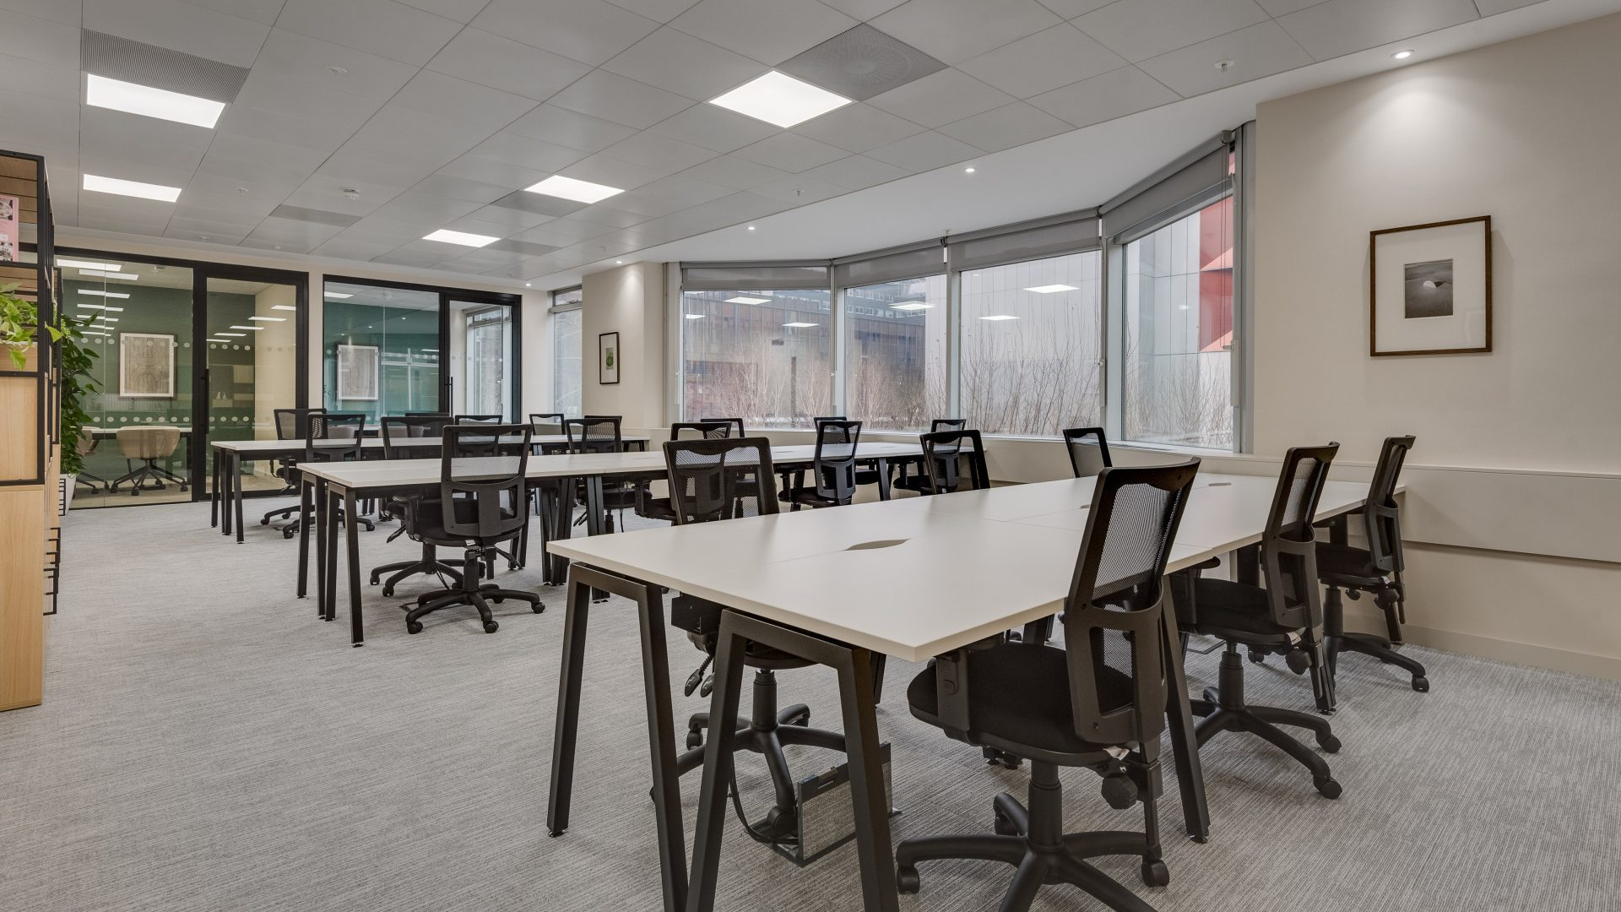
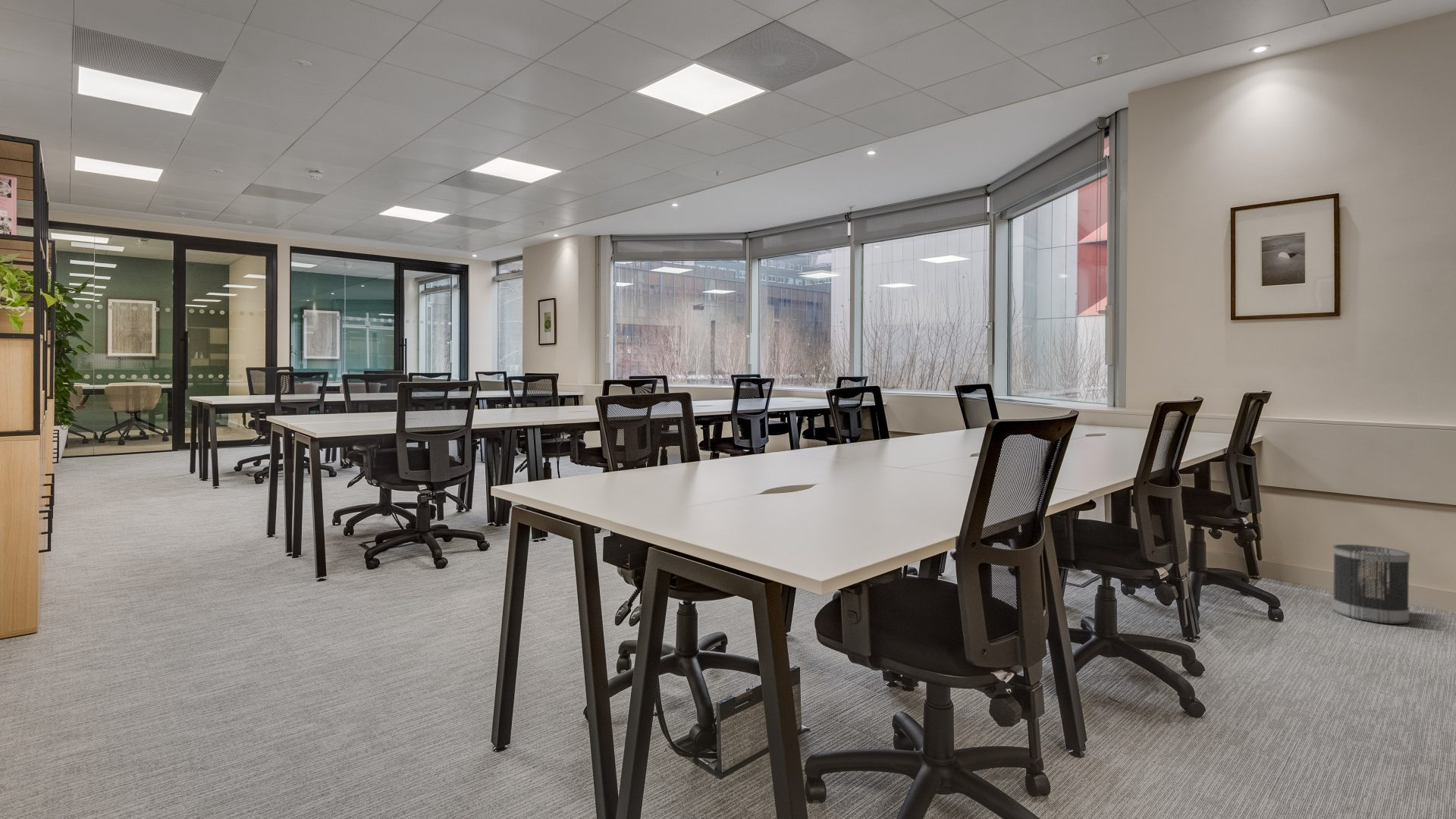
+ wastebasket [1332,544,1411,624]
